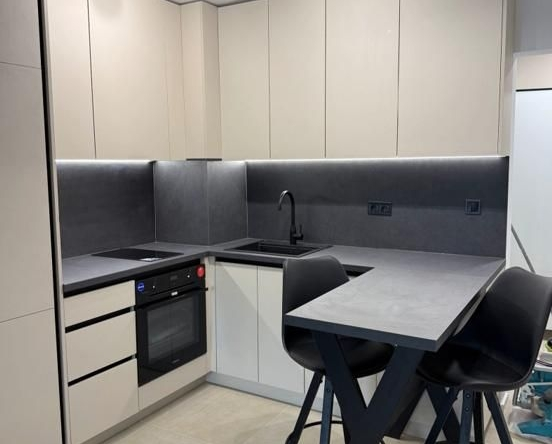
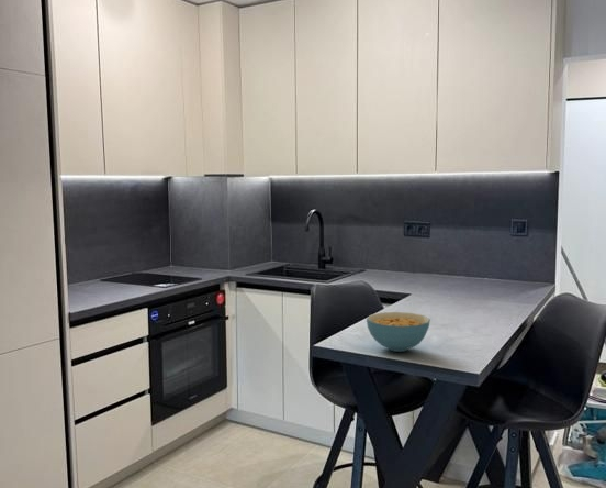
+ cereal bowl [366,311,431,353]
